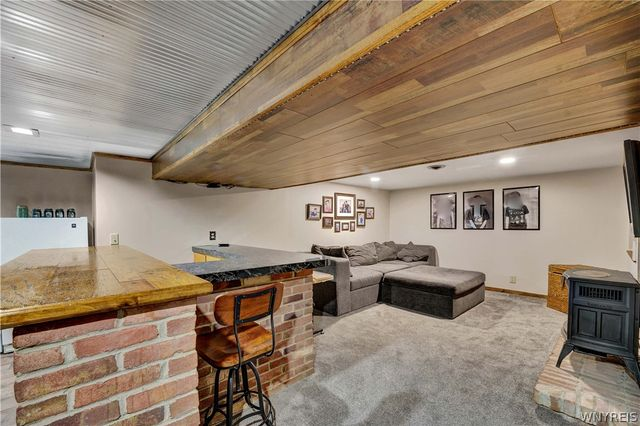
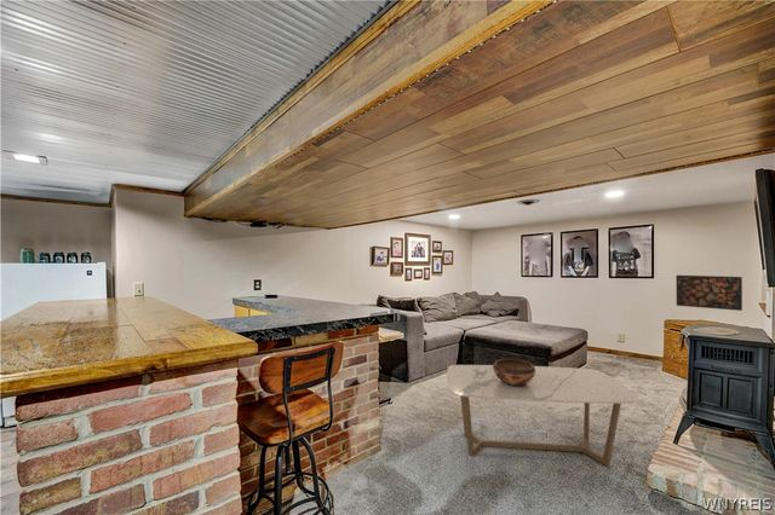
+ coffee table [446,364,642,467]
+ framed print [676,274,744,312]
+ decorative bowl [493,358,535,387]
